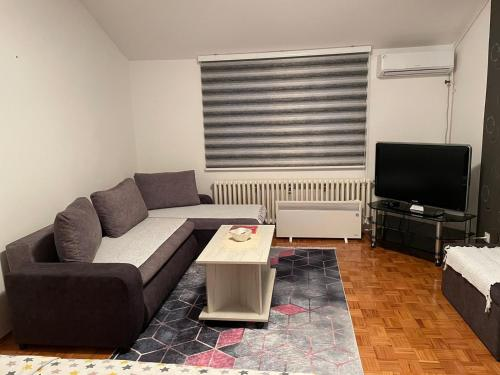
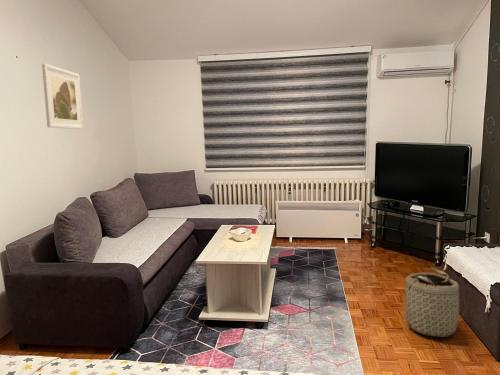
+ basket [400,267,466,338]
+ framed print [41,62,84,130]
